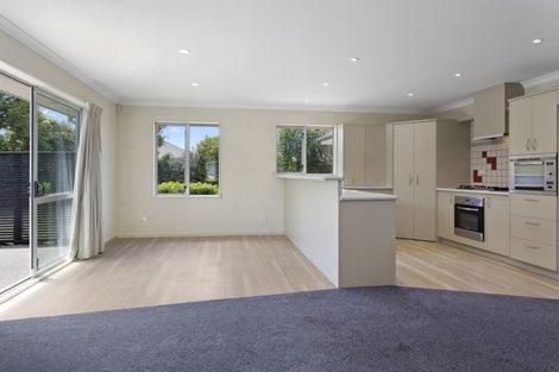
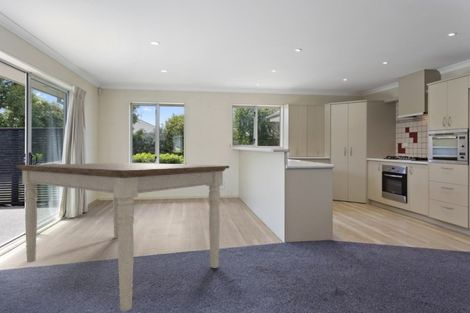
+ dining table [15,162,230,312]
